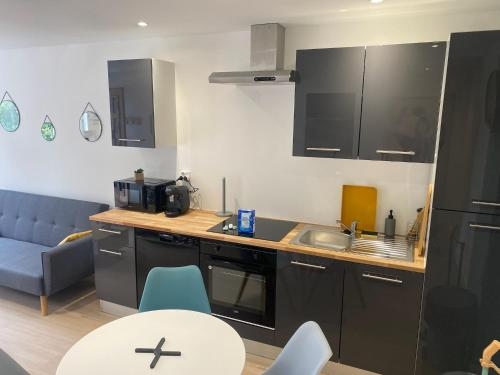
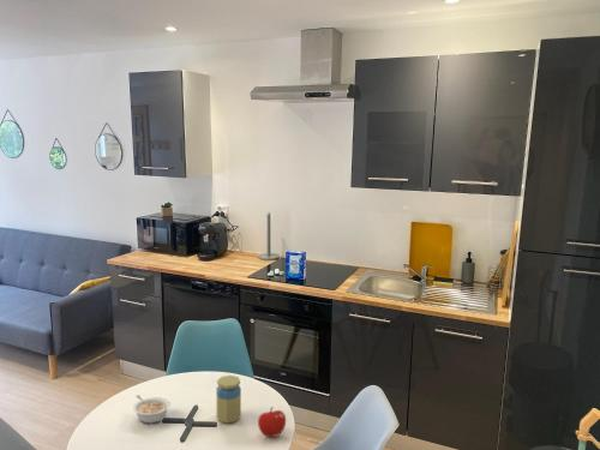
+ jar [216,374,242,424]
+ legume [132,394,172,425]
+ fruit [257,406,287,438]
